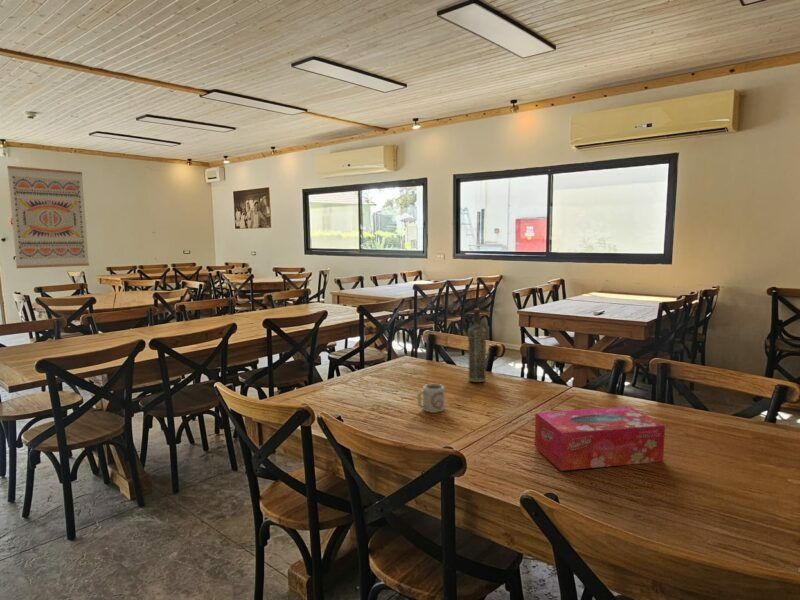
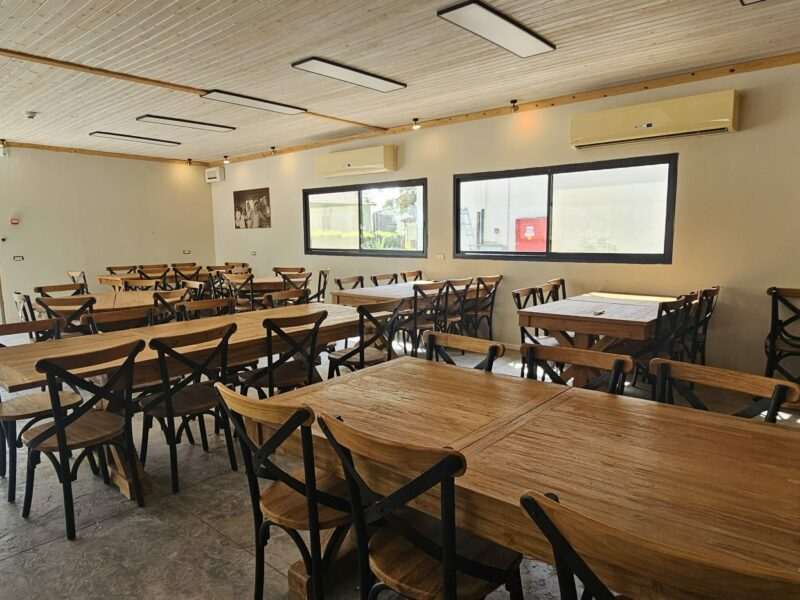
- cup [416,383,446,414]
- tissue box [534,405,666,472]
- bottle [467,307,487,383]
- wall art [6,165,90,269]
